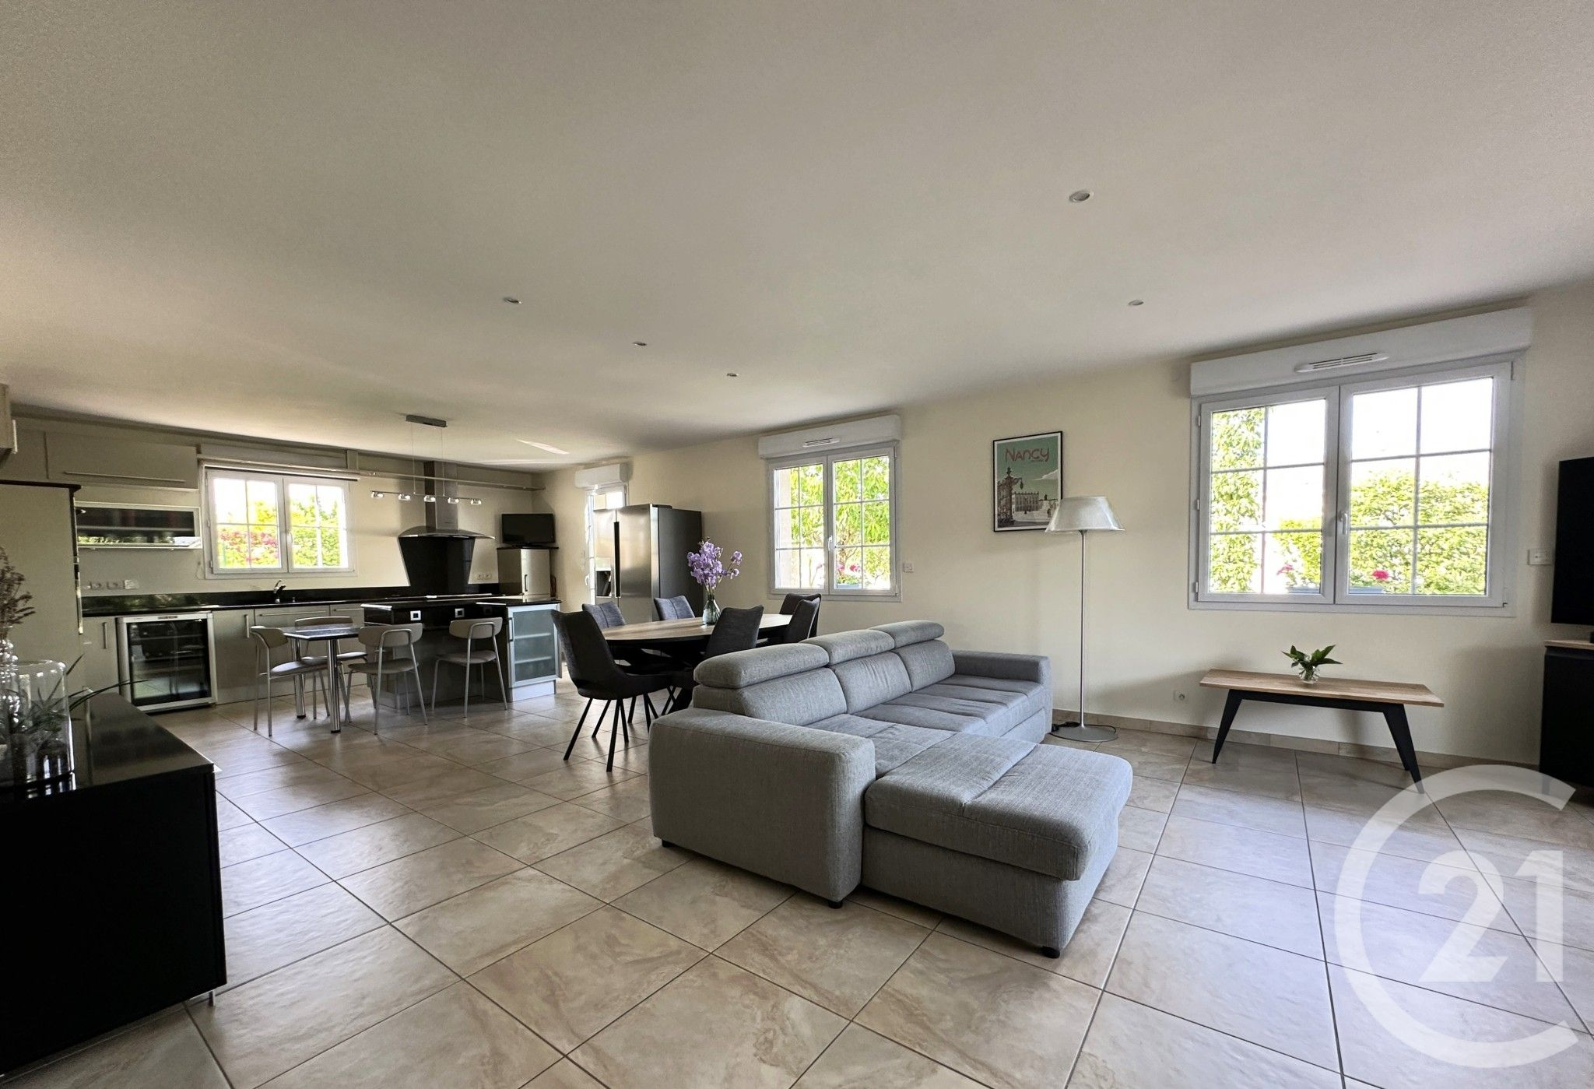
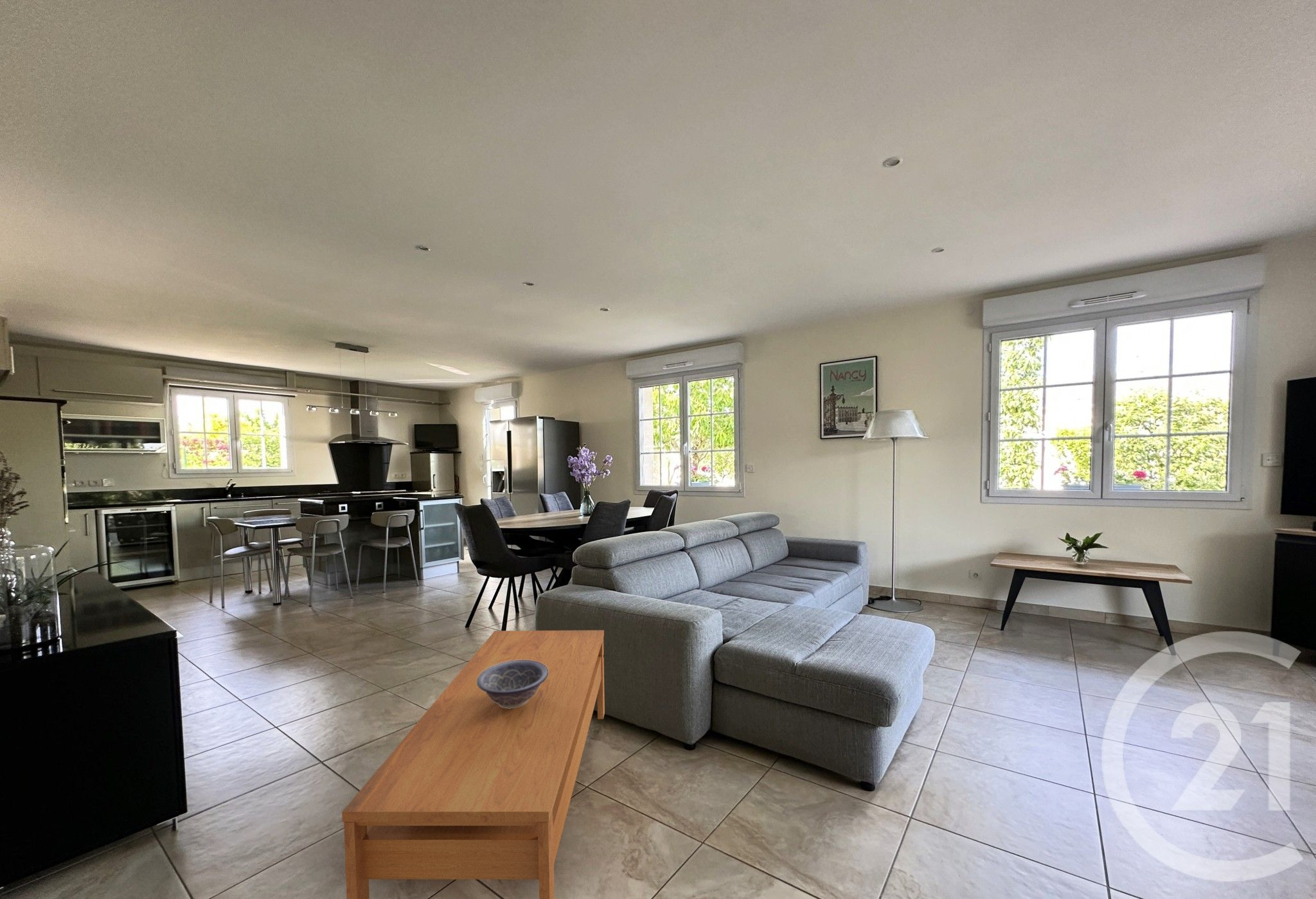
+ coffee table [341,630,605,899]
+ decorative bowl [477,660,548,709]
